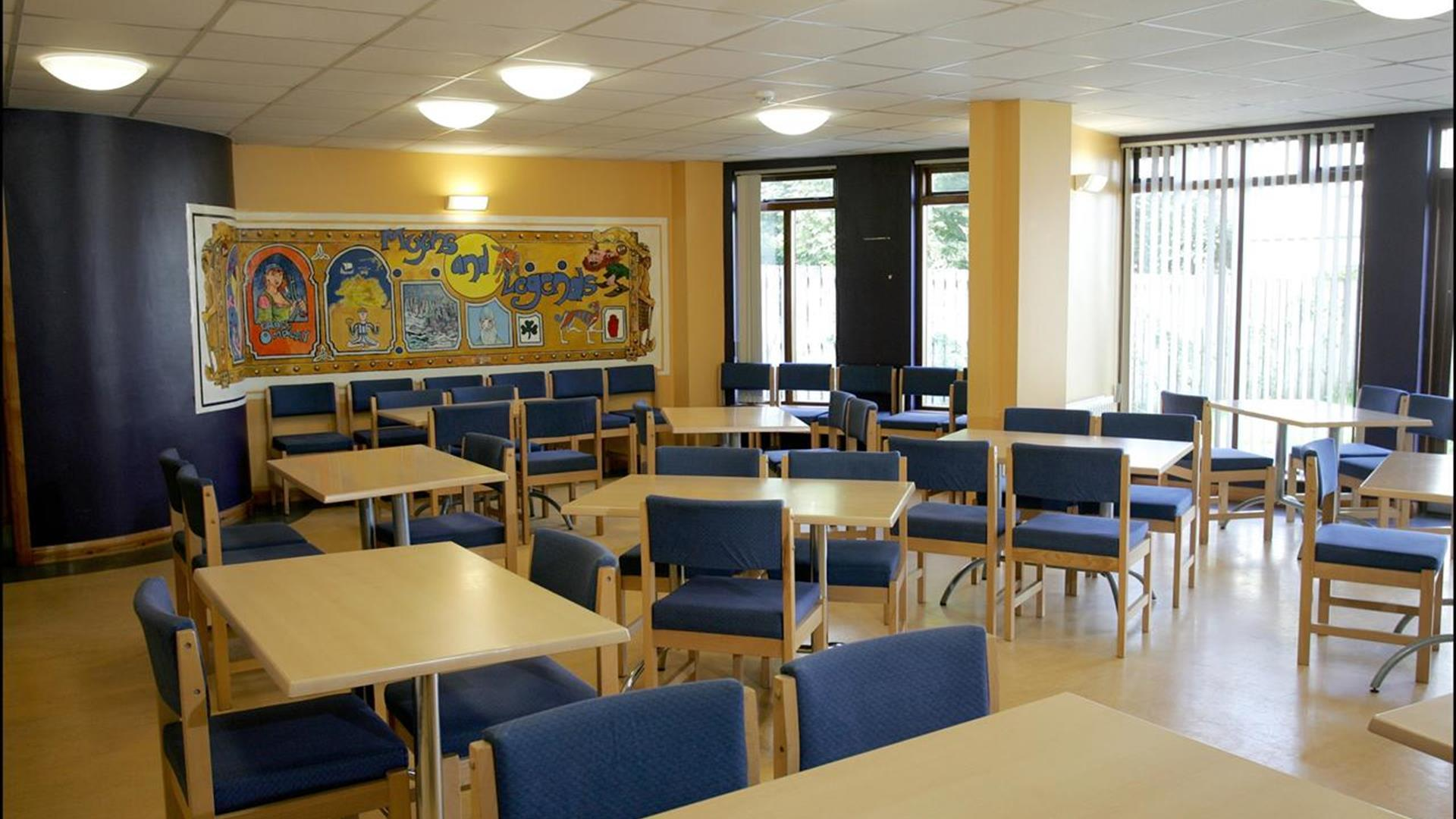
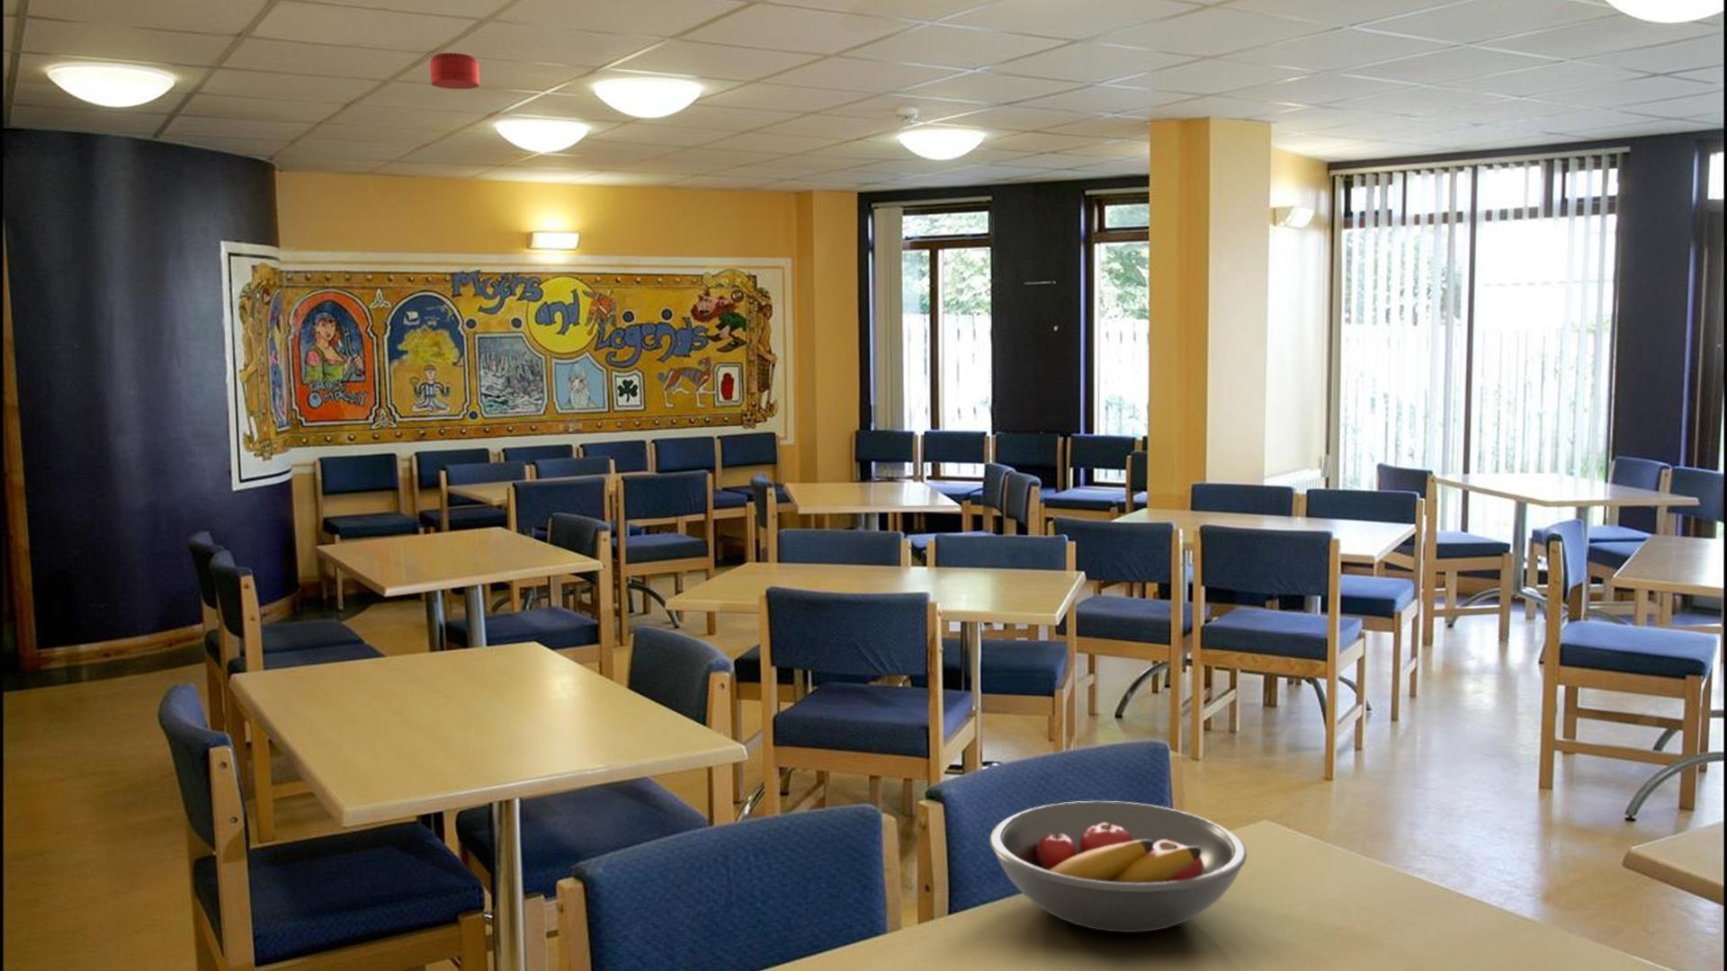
+ fruit bowl [988,800,1248,933]
+ smoke detector [429,52,480,90]
